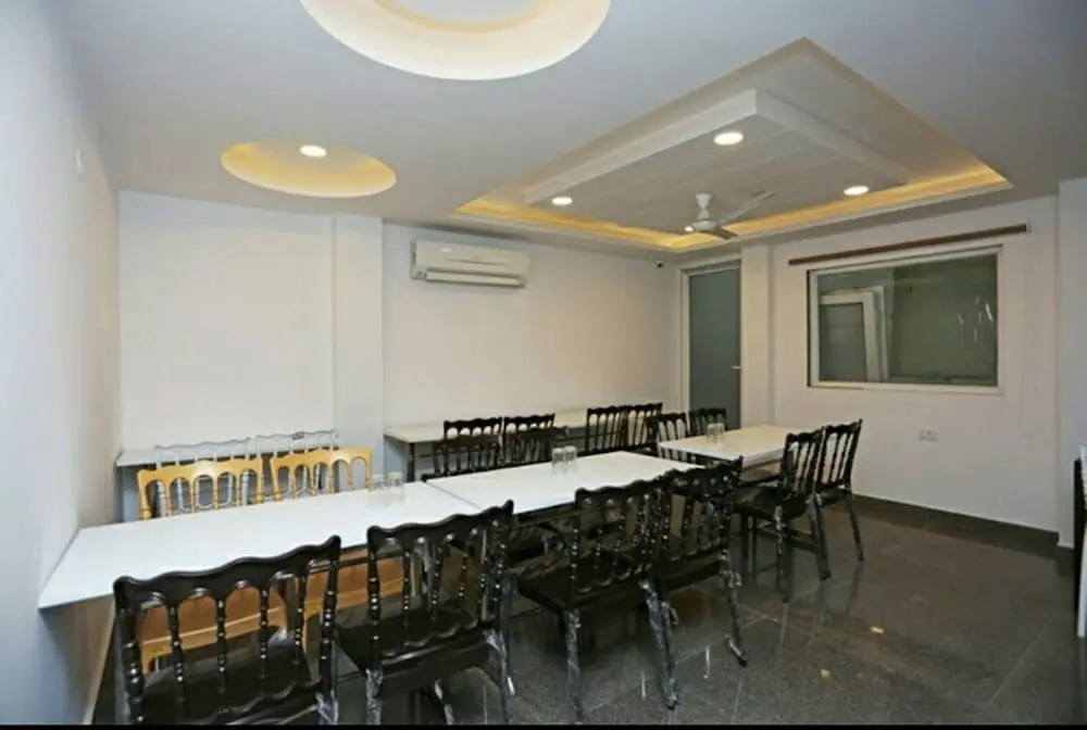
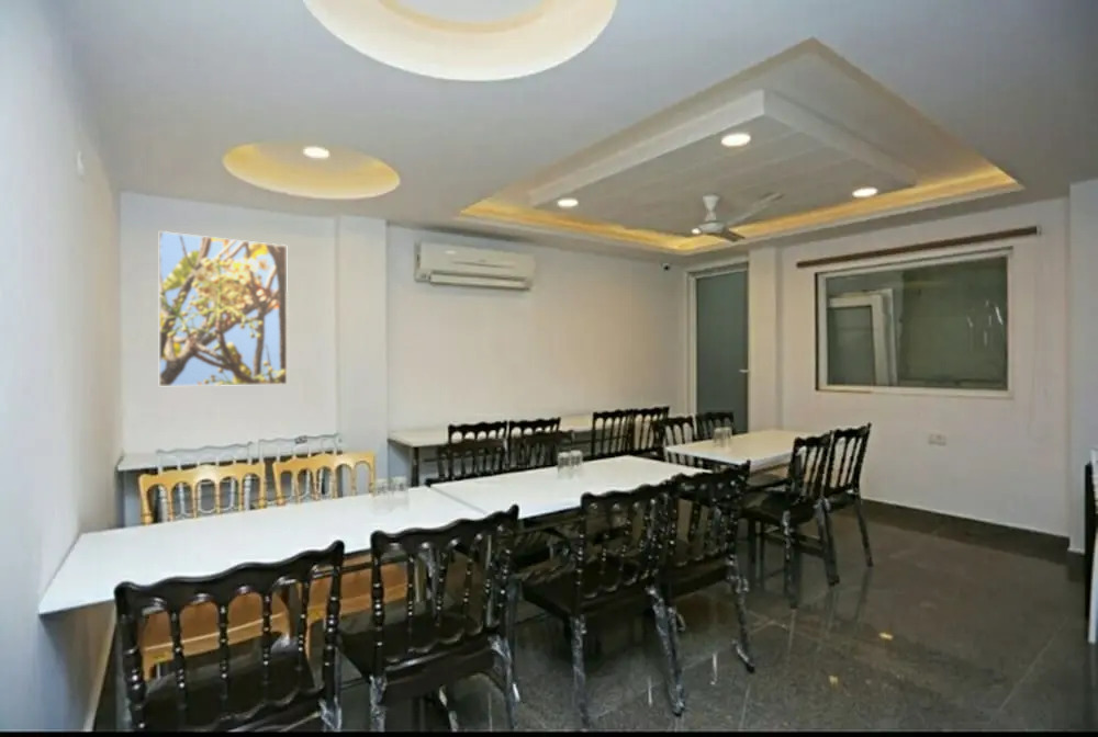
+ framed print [158,230,289,387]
